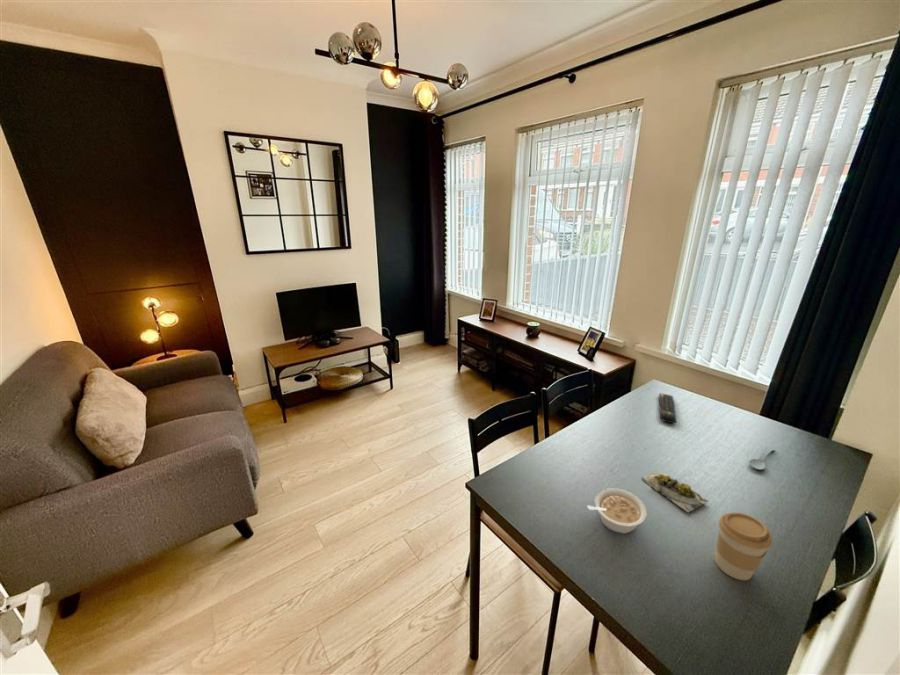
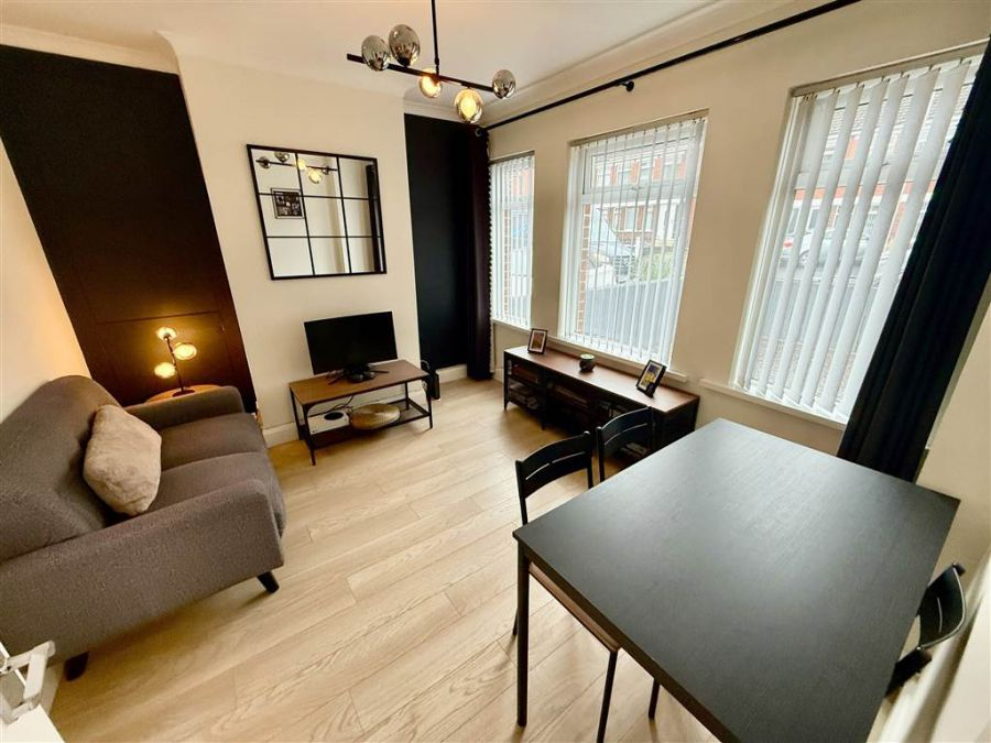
- legume [586,487,647,535]
- remote control [658,393,677,424]
- coffee cup [714,512,773,581]
- spoon [748,445,775,471]
- succulent plant [640,471,709,514]
